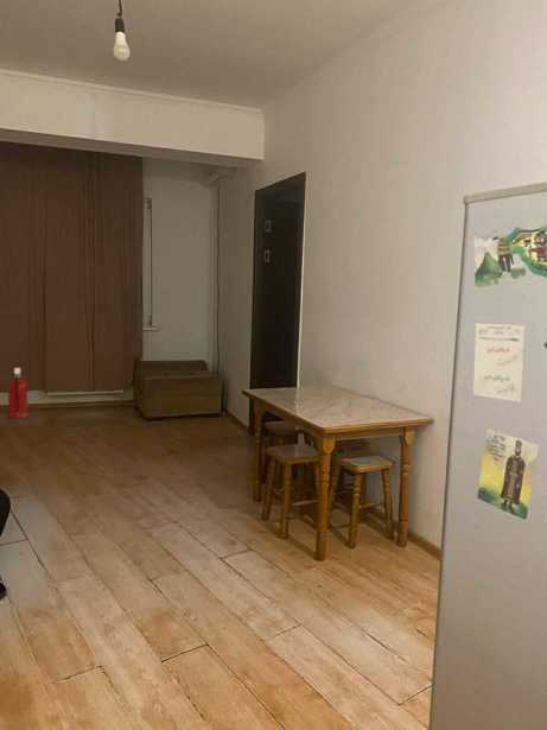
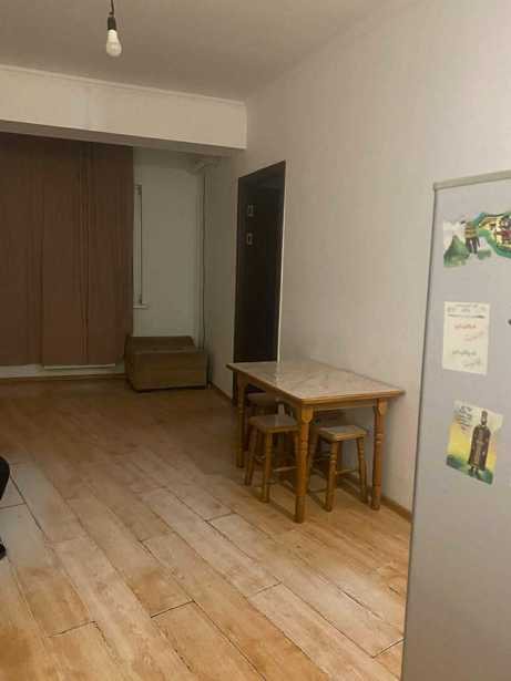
- fire extinguisher [7,367,28,419]
